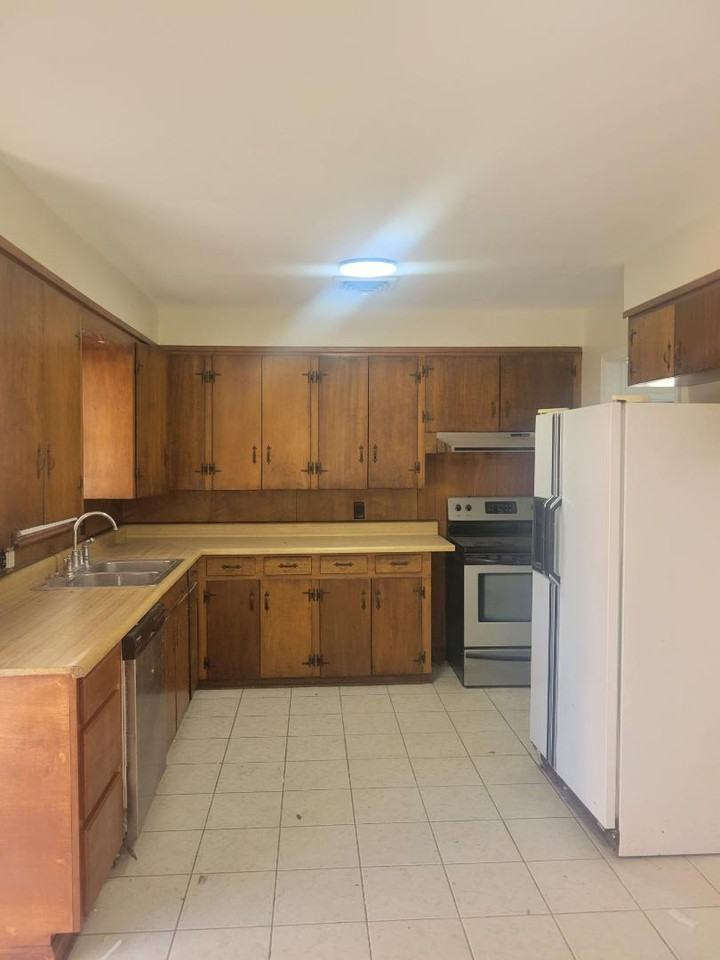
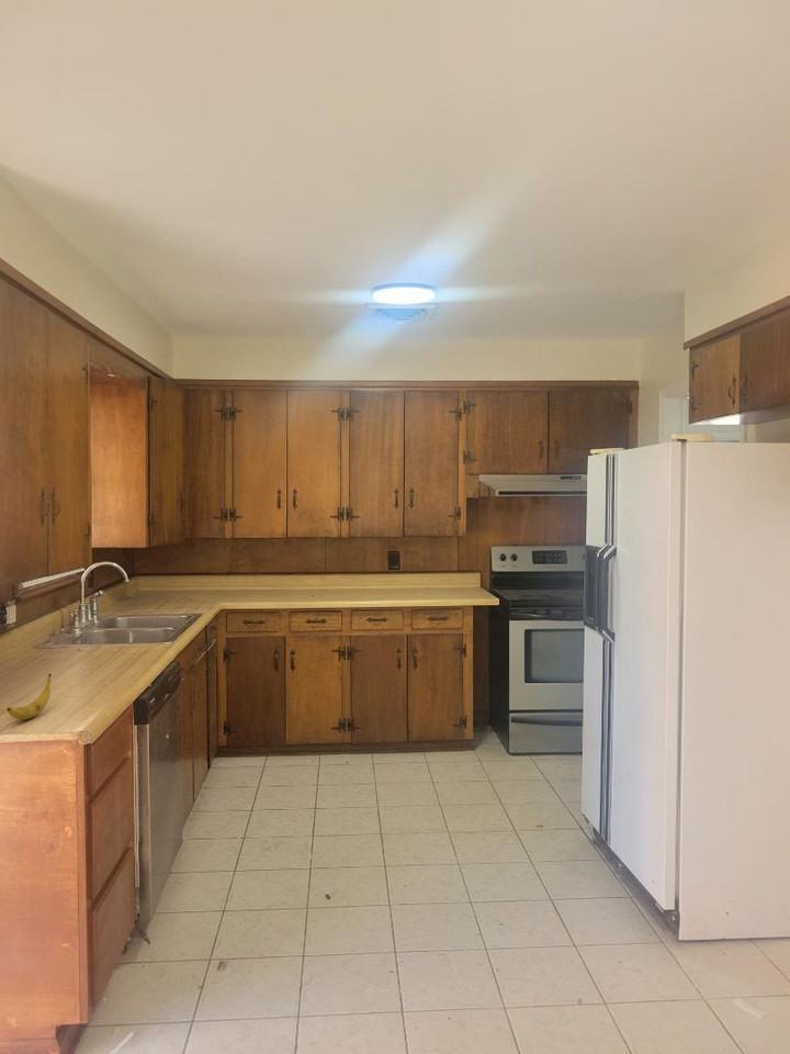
+ banana [5,672,53,720]
